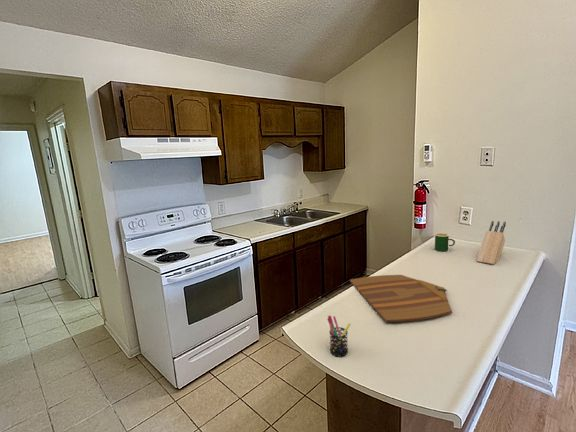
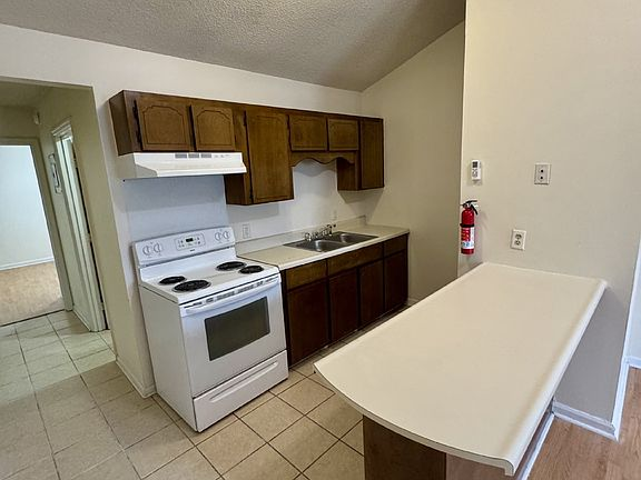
- knife block [476,220,507,265]
- cutting board [349,274,453,323]
- pen holder [326,314,352,358]
- mug [434,232,456,252]
